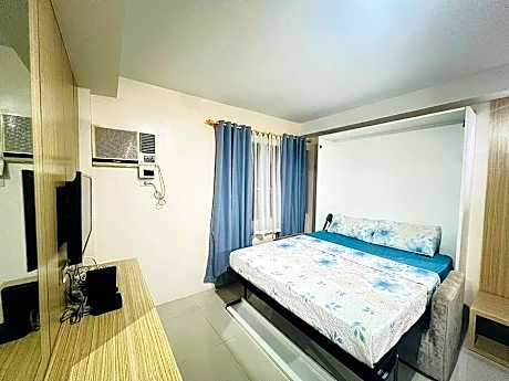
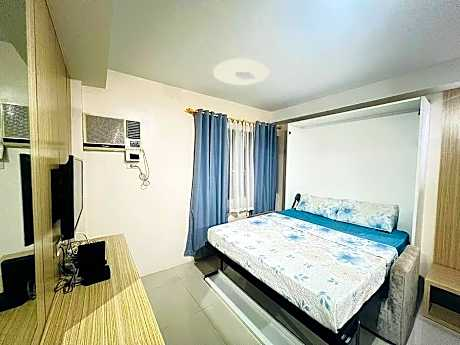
+ ceiling light [212,58,271,86]
